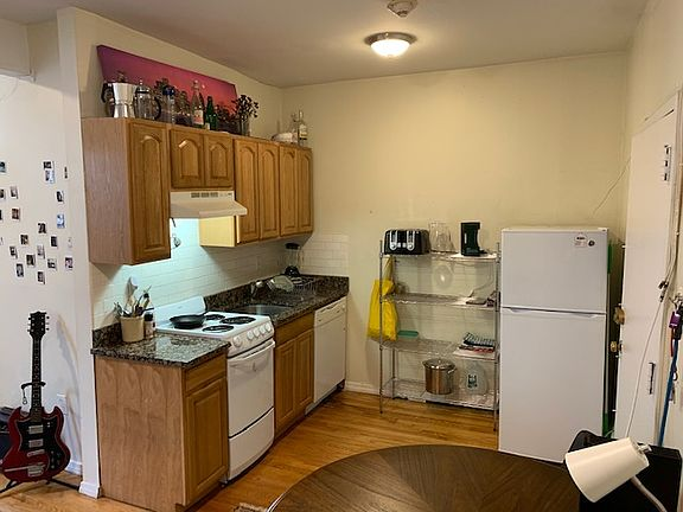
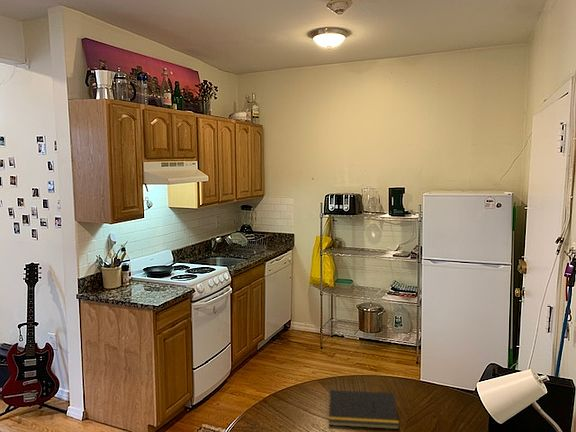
+ notepad [327,389,400,430]
